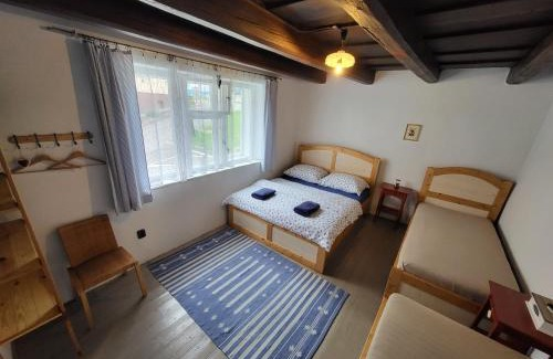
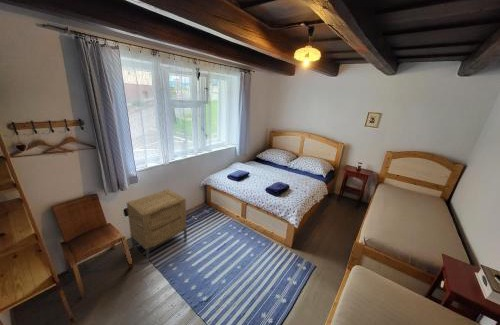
+ nightstand [126,188,188,264]
